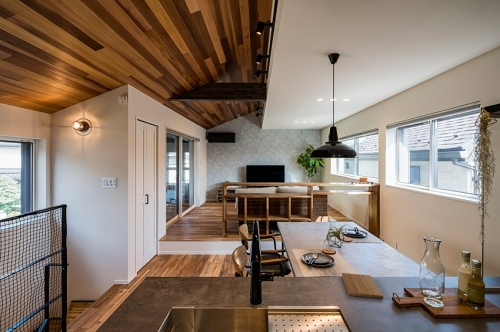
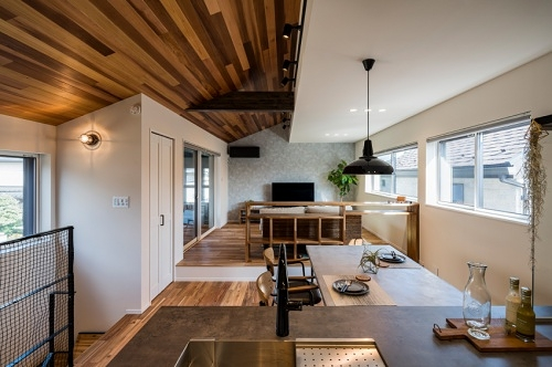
- cutting board [341,272,384,299]
